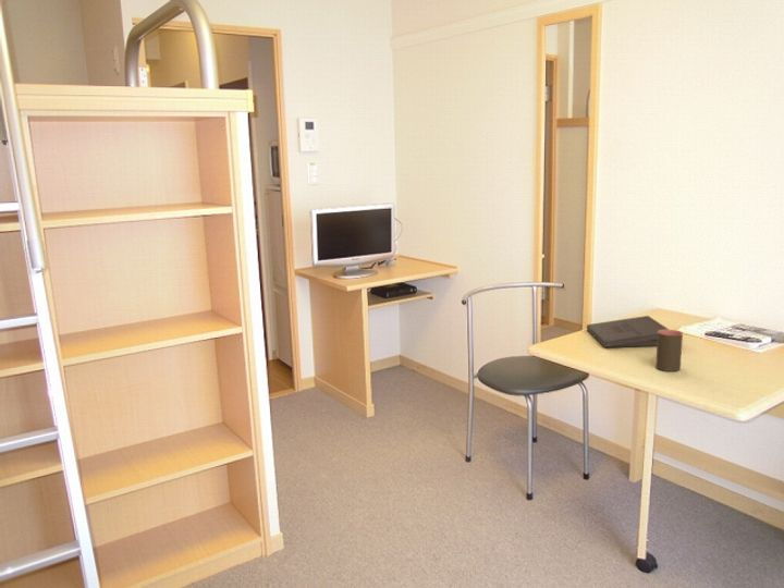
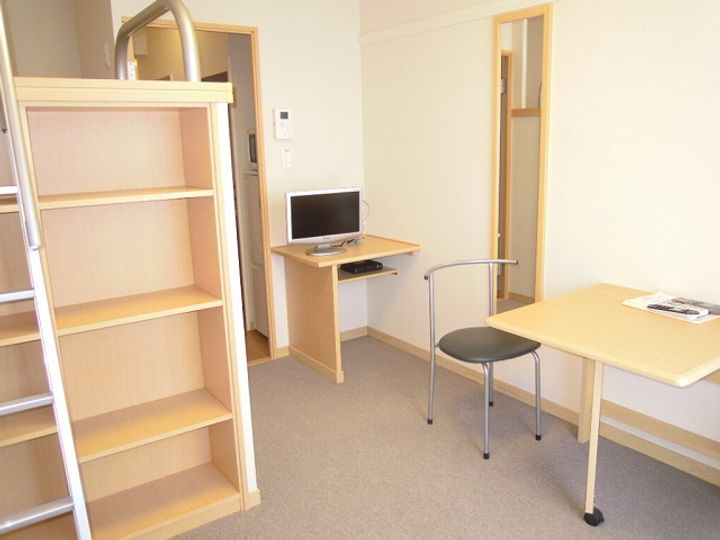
- pizza box [586,315,670,347]
- cup [654,329,684,372]
